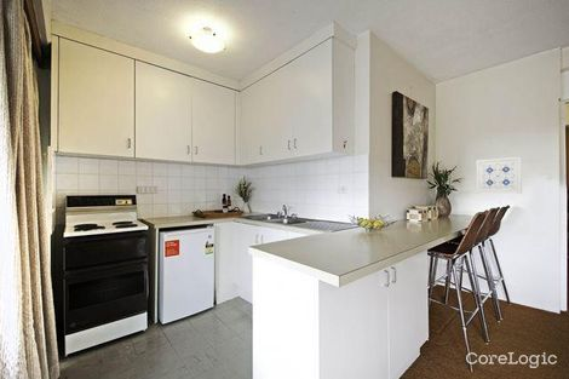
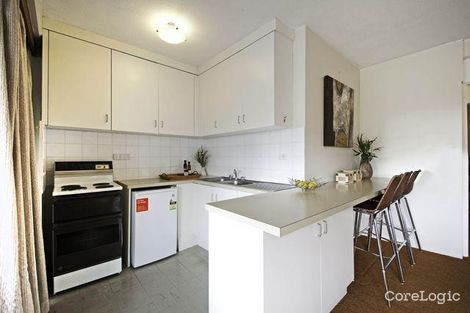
- wall art [476,156,523,195]
